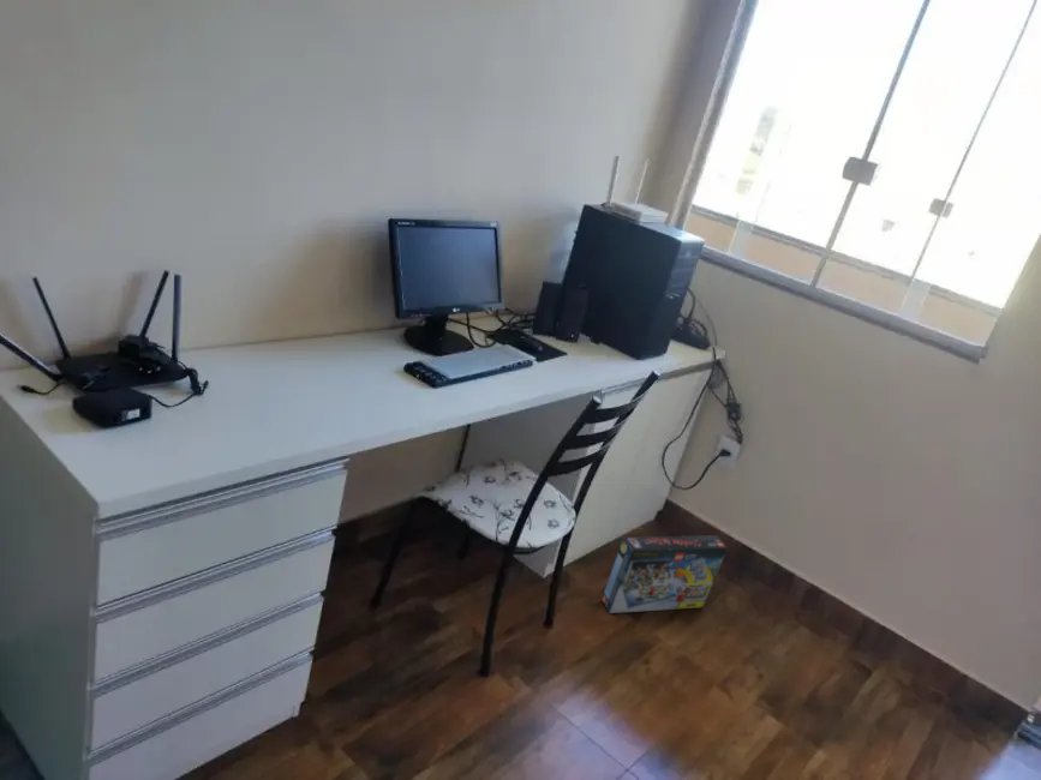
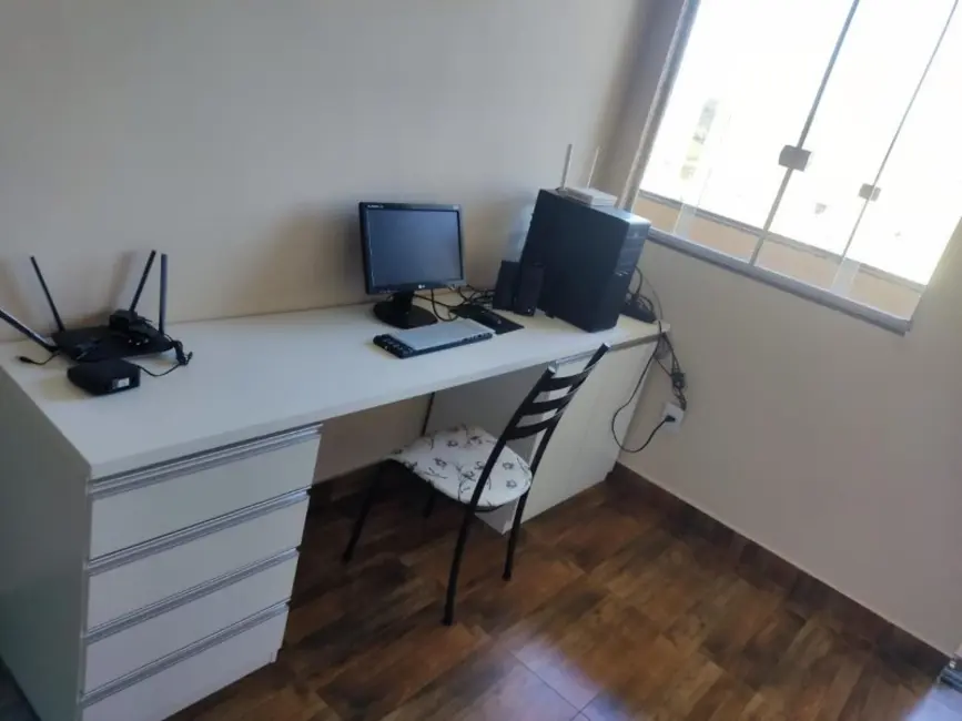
- box [600,534,729,614]
